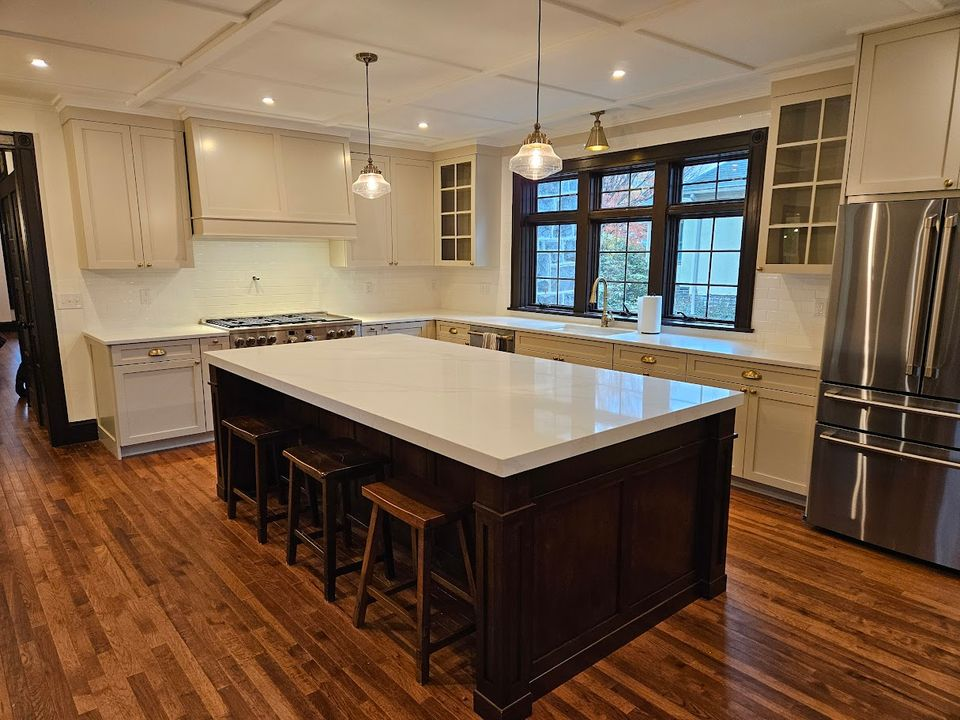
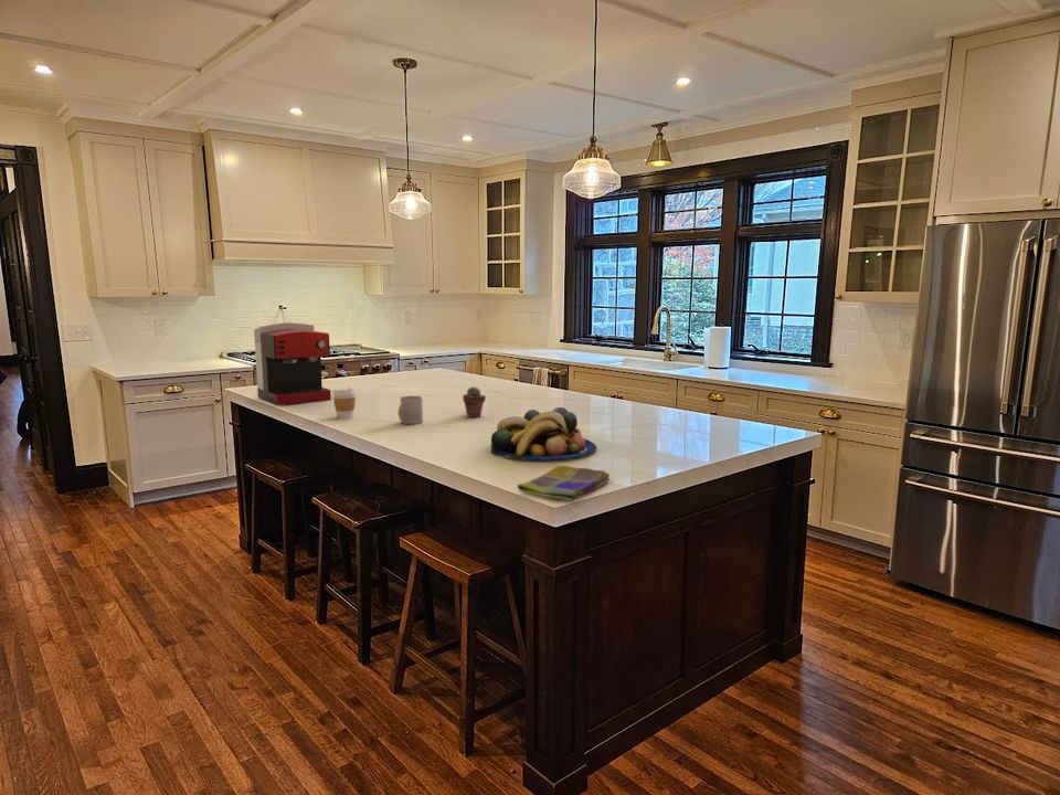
+ mug [398,395,424,425]
+ coffee maker [253,321,332,406]
+ coffee cup [331,386,357,420]
+ dish towel [517,465,611,502]
+ fruit bowl [489,406,597,462]
+ potted succulent [462,385,487,418]
